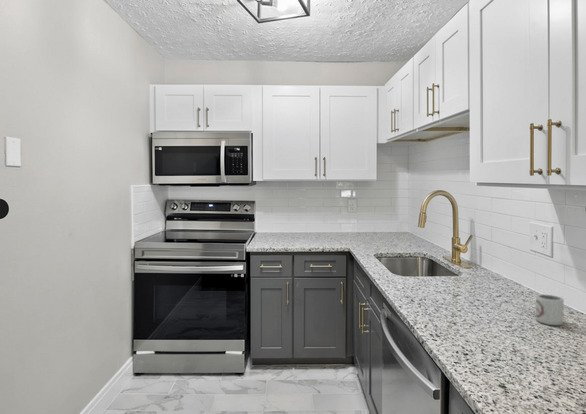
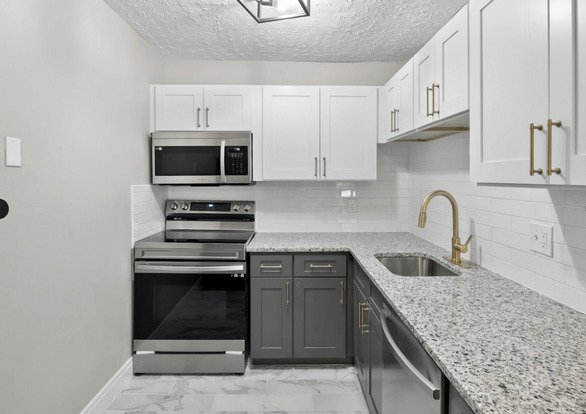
- cup [535,293,565,326]
